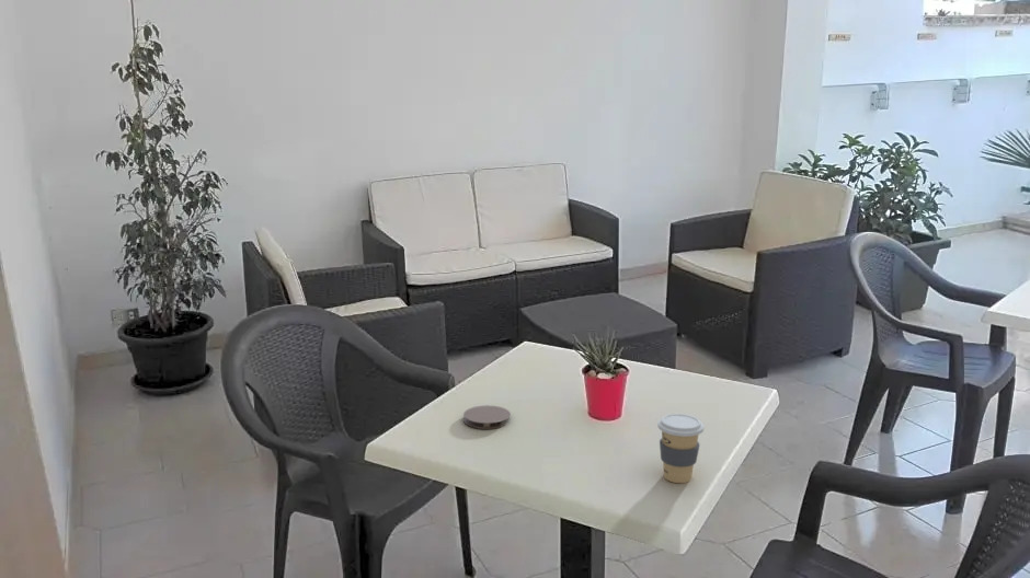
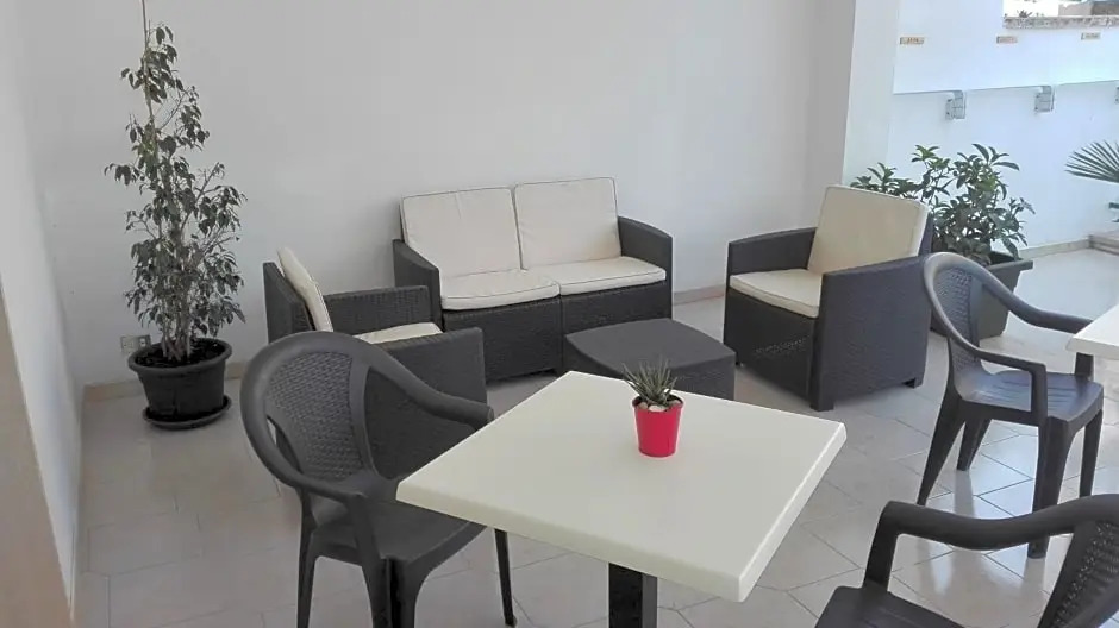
- coaster [462,404,512,430]
- coffee cup [656,413,706,484]
